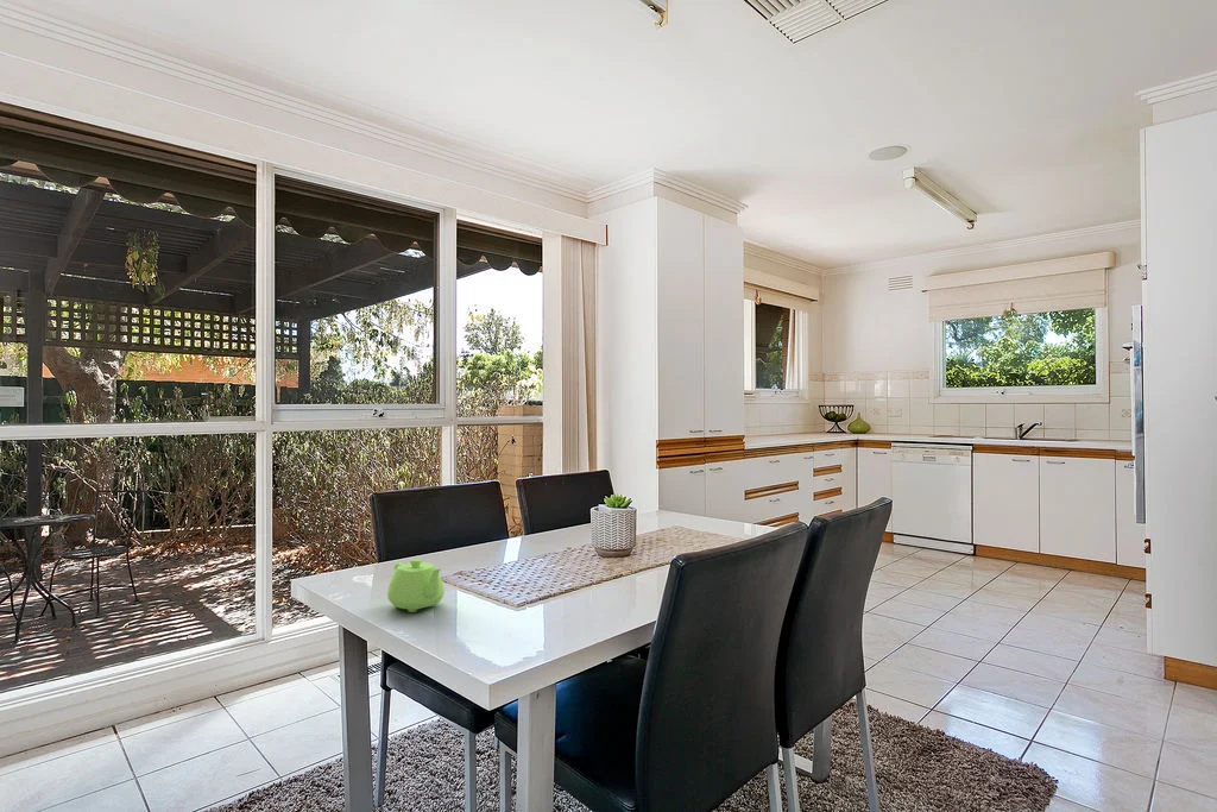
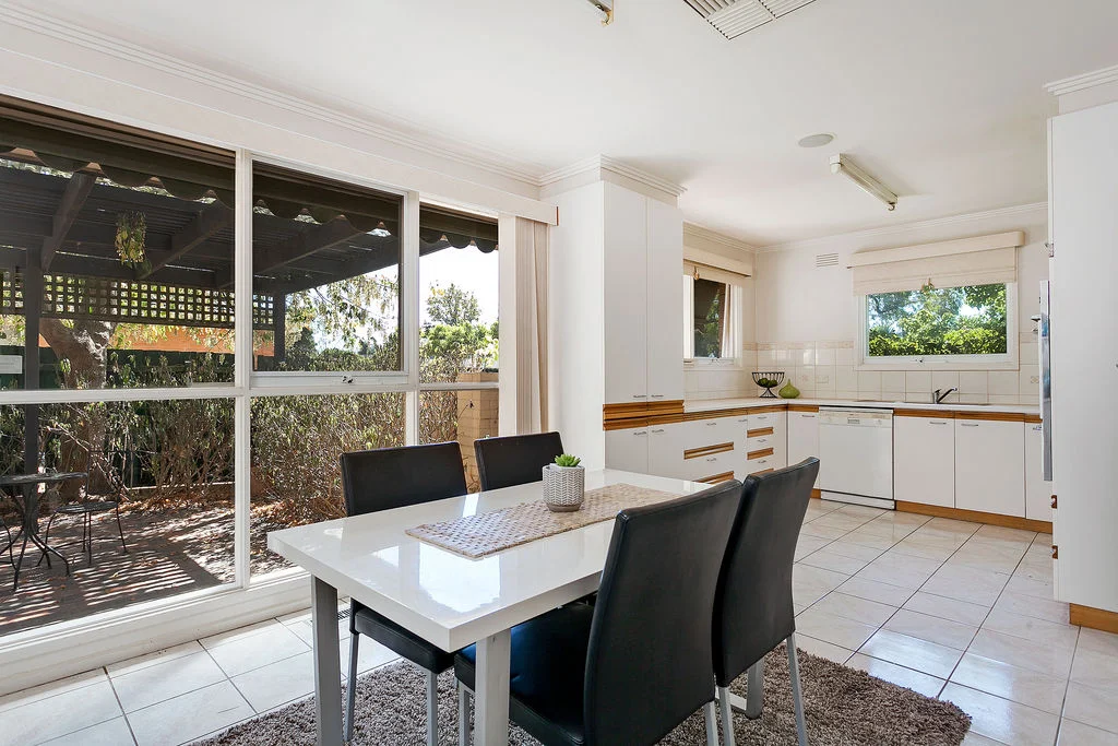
- teapot [386,558,446,613]
